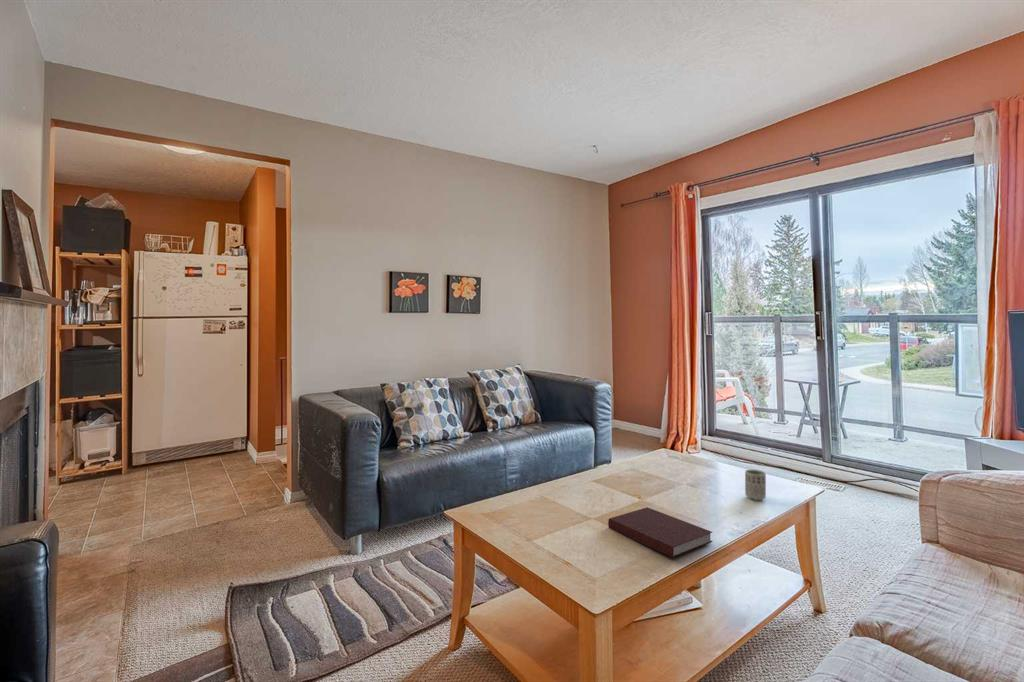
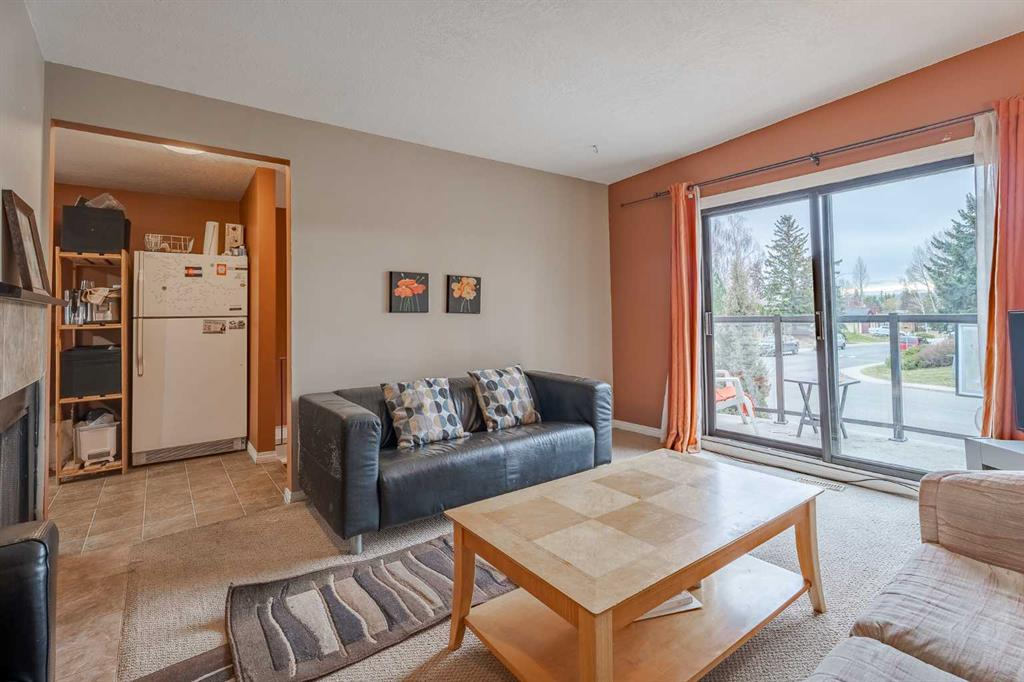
- cup [744,469,767,501]
- notebook [607,506,713,559]
